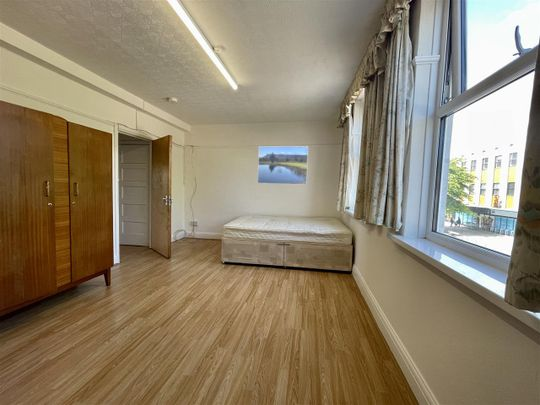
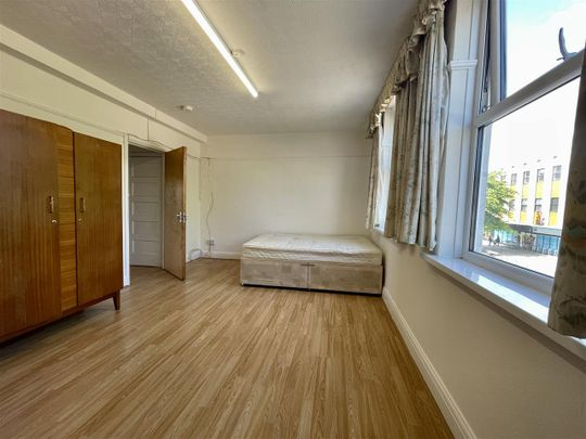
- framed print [257,145,309,186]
